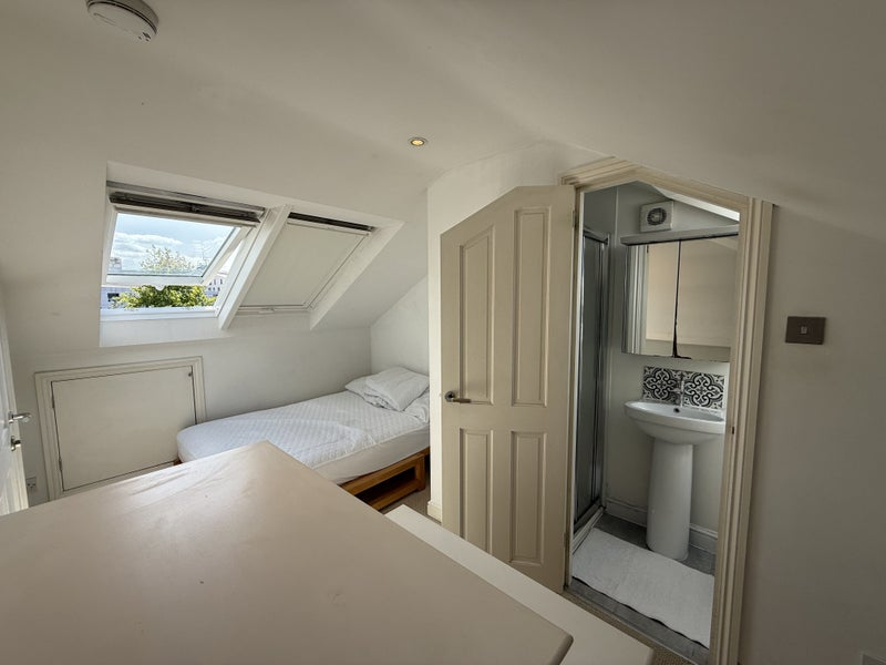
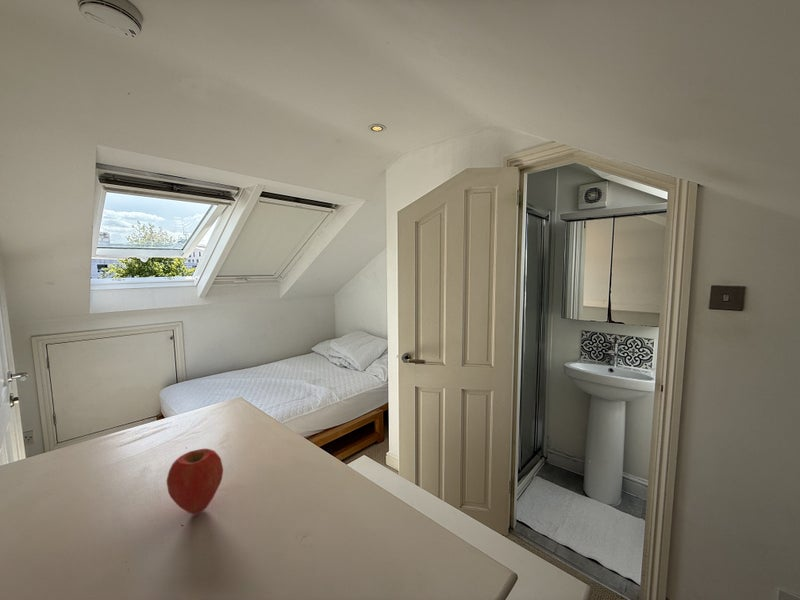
+ apple [166,448,224,515]
